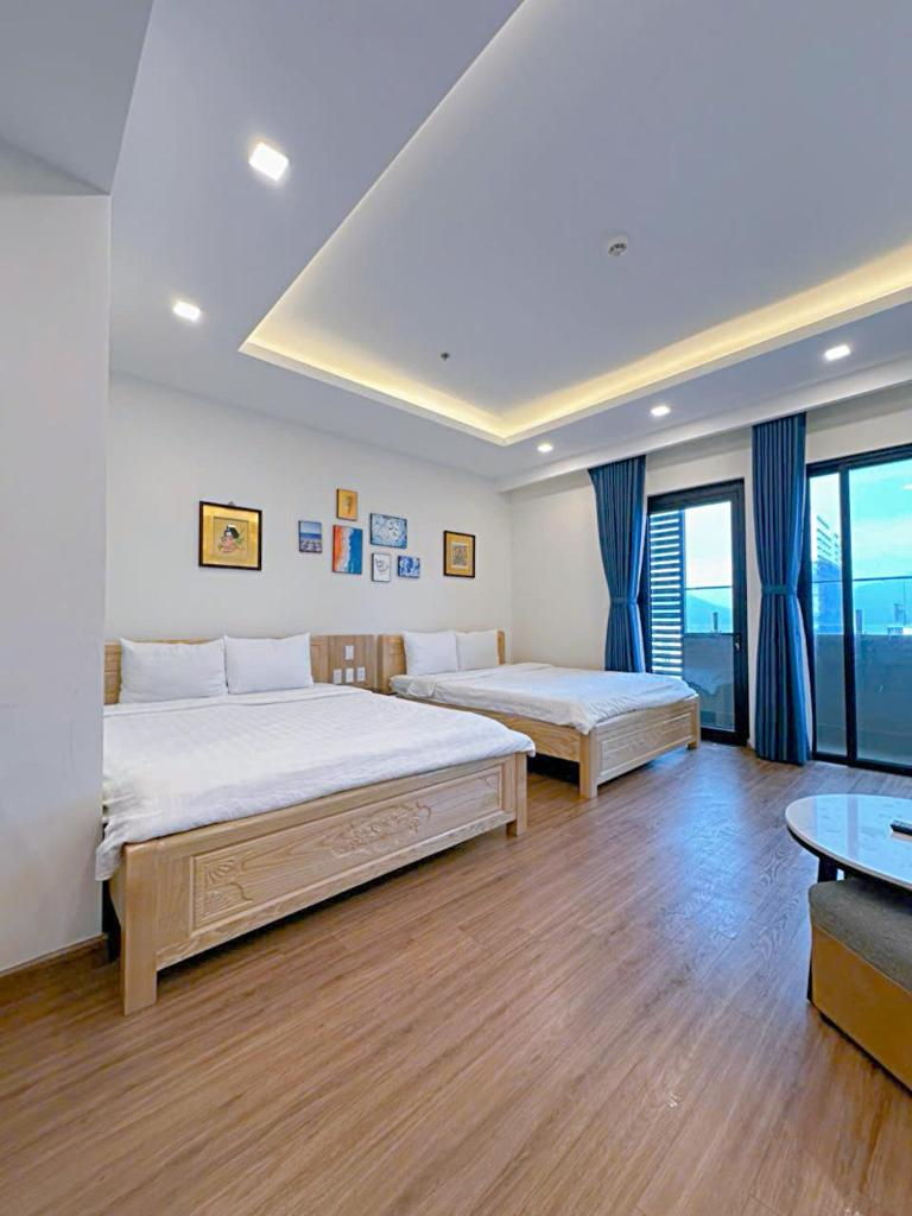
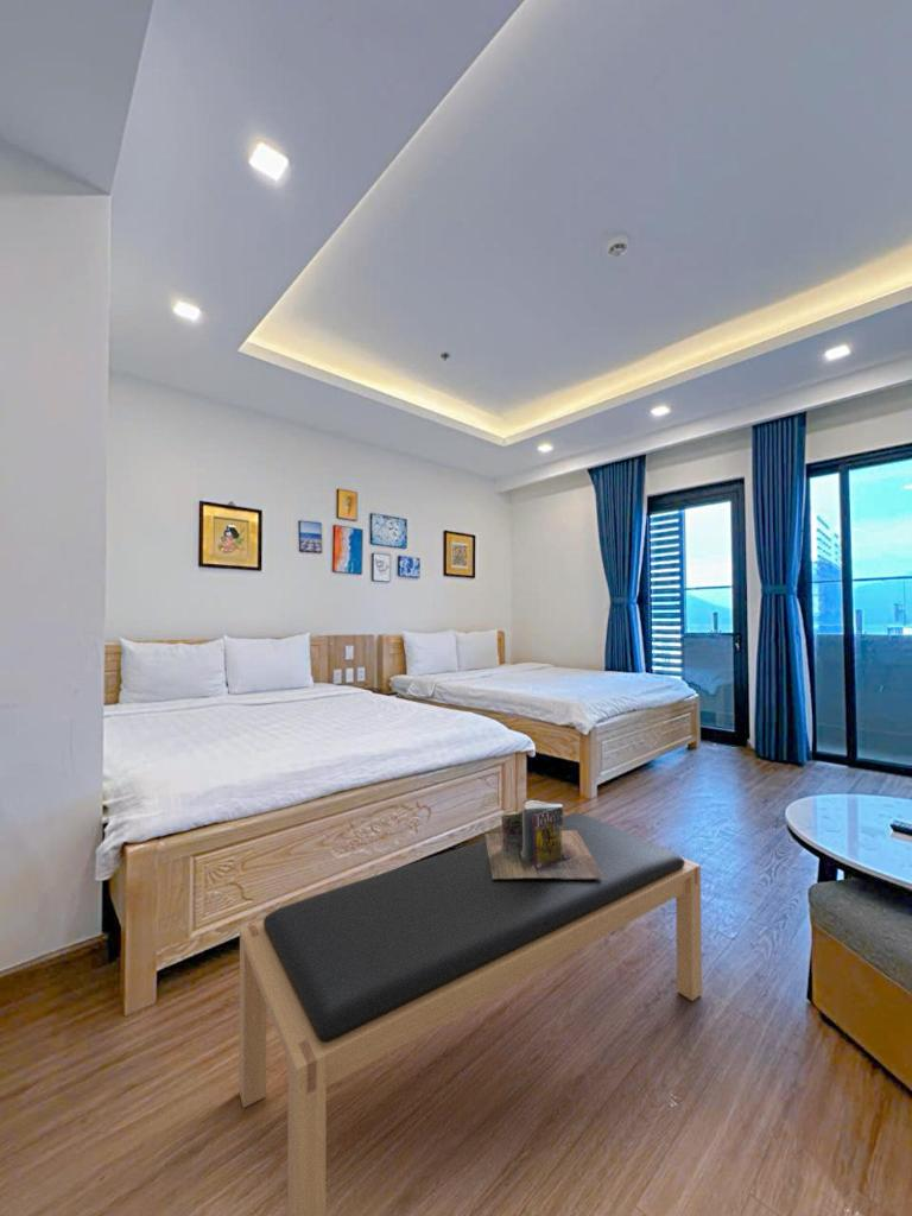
+ bench [238,812,703,1216]
+ books [483,799,604,879]
